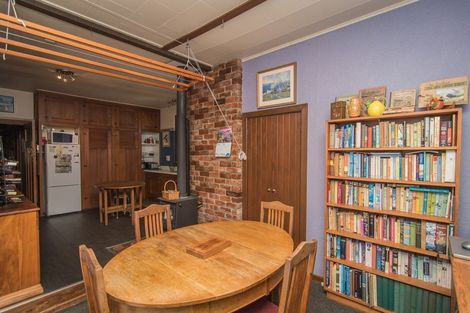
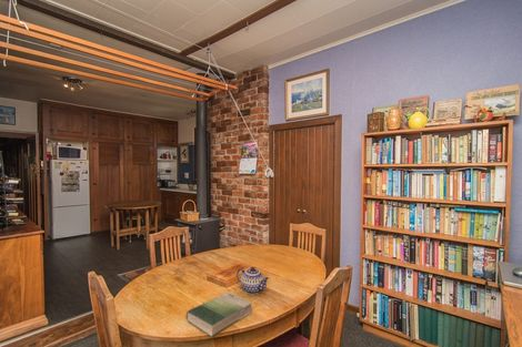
+ teapot [235,266,271,296]
+ book [185,292,253,338]
